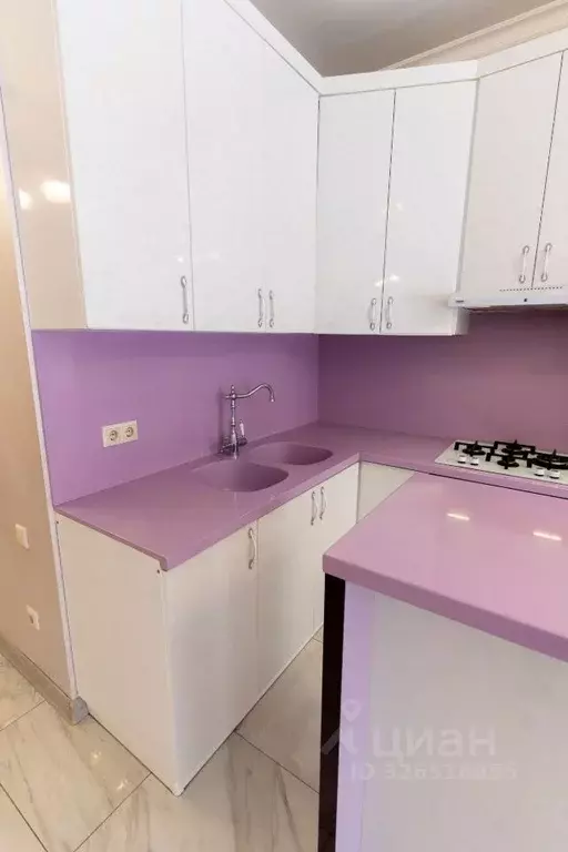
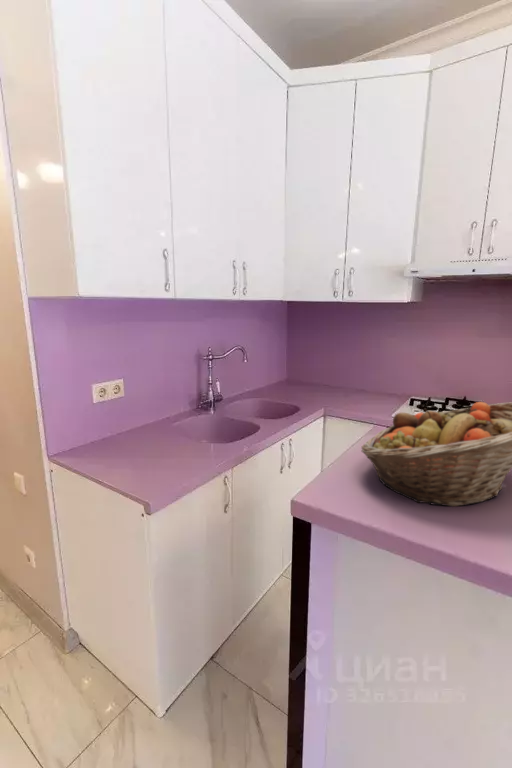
+ fruit basket [360,401,512,507]
